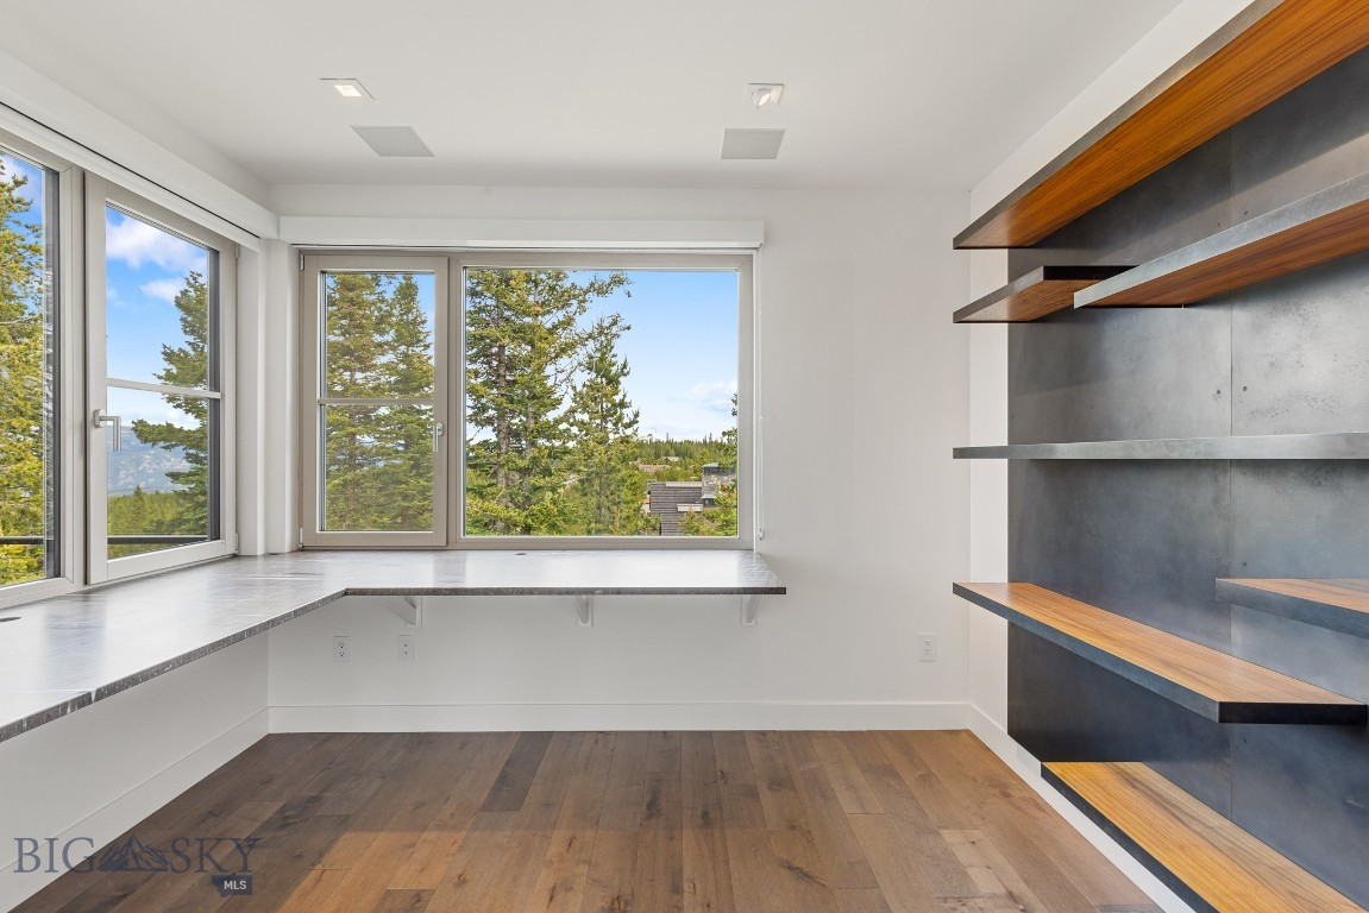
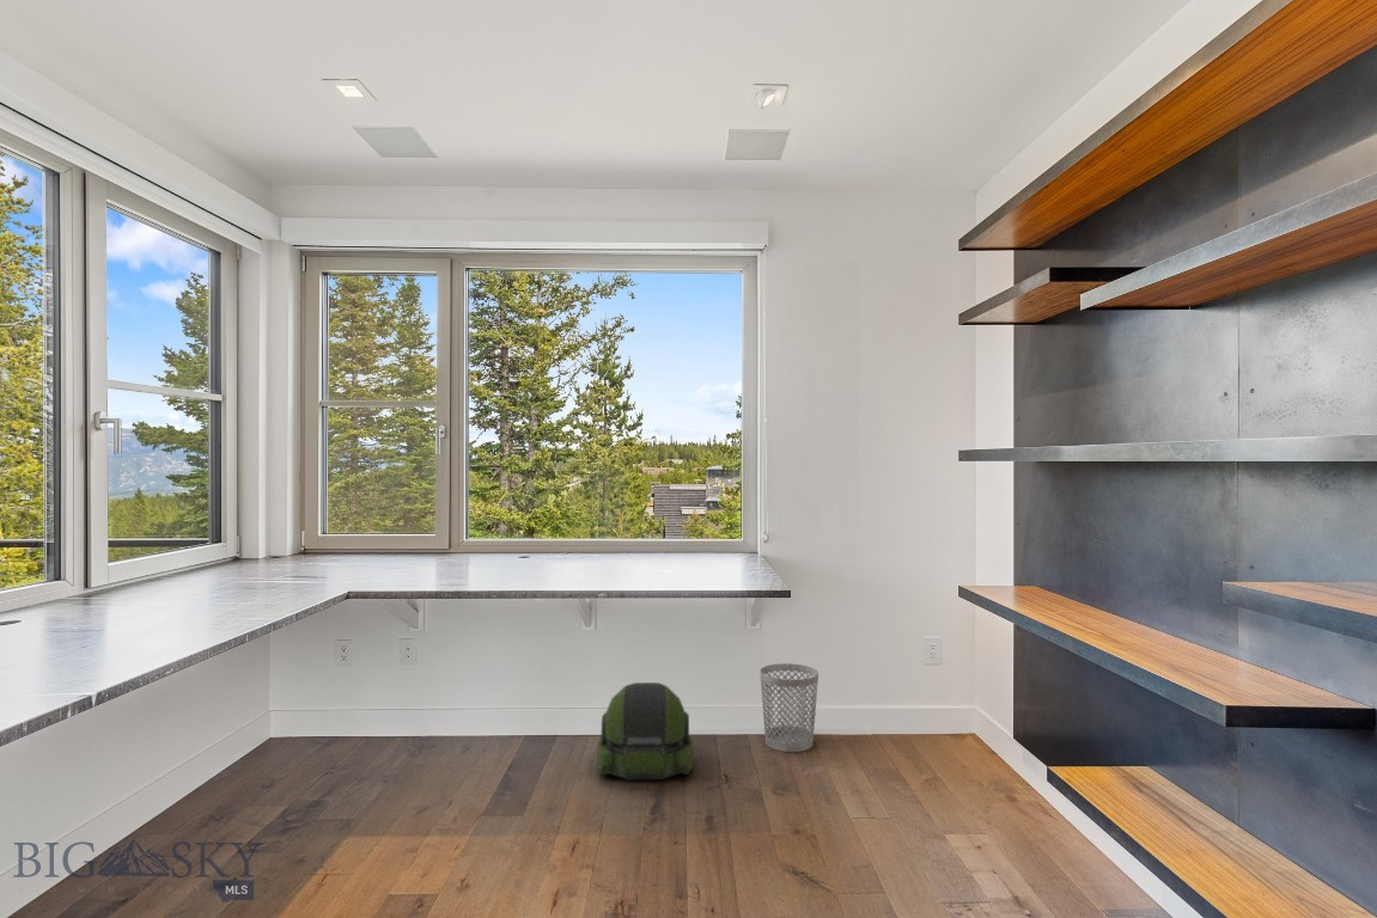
+ wastebasket [758,662,820,753]
+ backpack [596,681,695,781]
